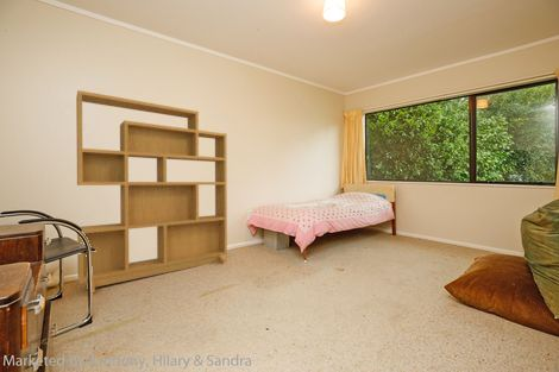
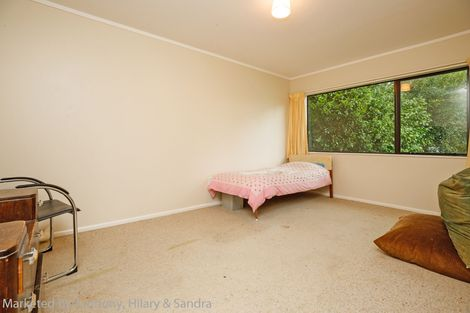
- bookshelf [75,89,228,294]
